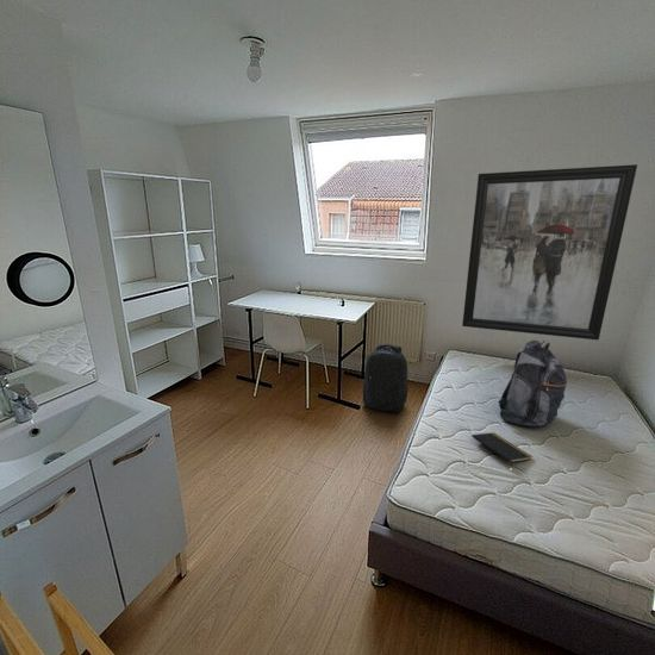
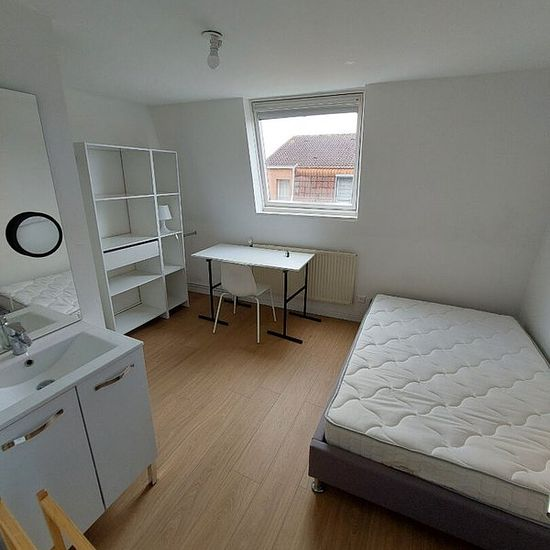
- wall art [461,163,638,341]
- notepad [470,431,534,467]
- backpack [498,339,568,428]
- backpack [362,343,410,413]
